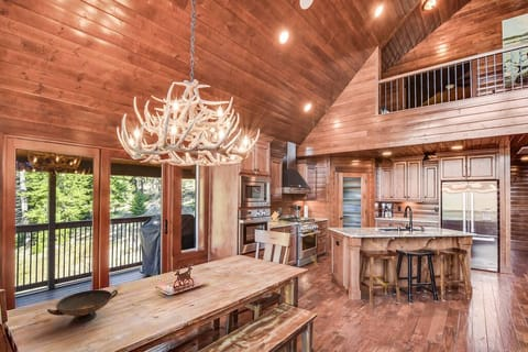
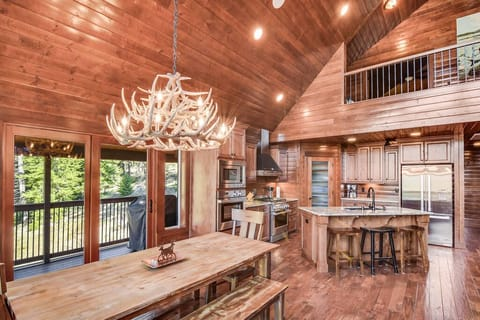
- decorative bowl [46,288,119,324]
